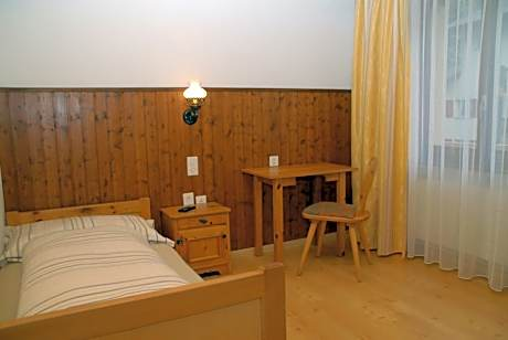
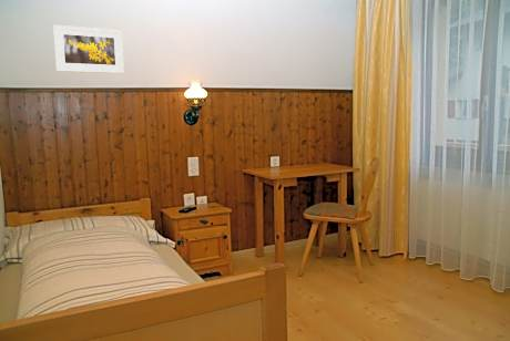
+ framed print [52,24,125,74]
